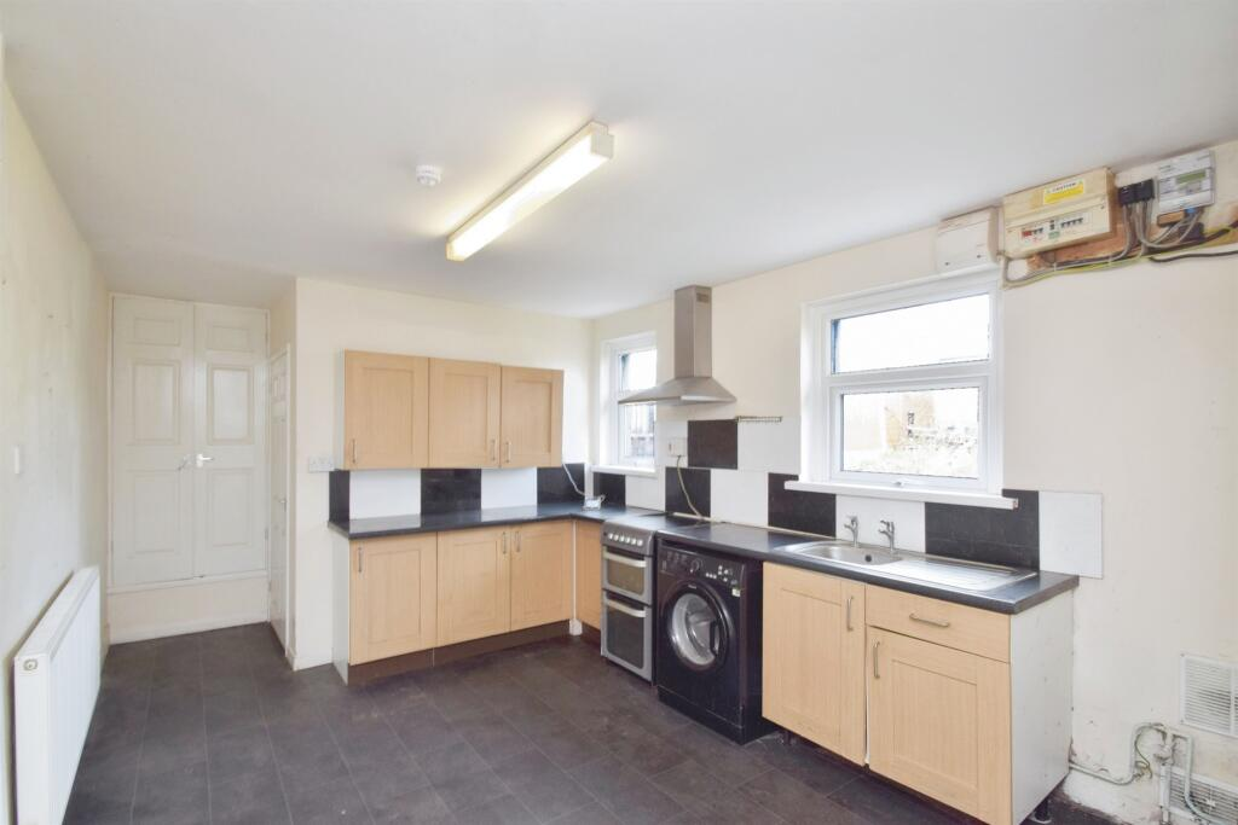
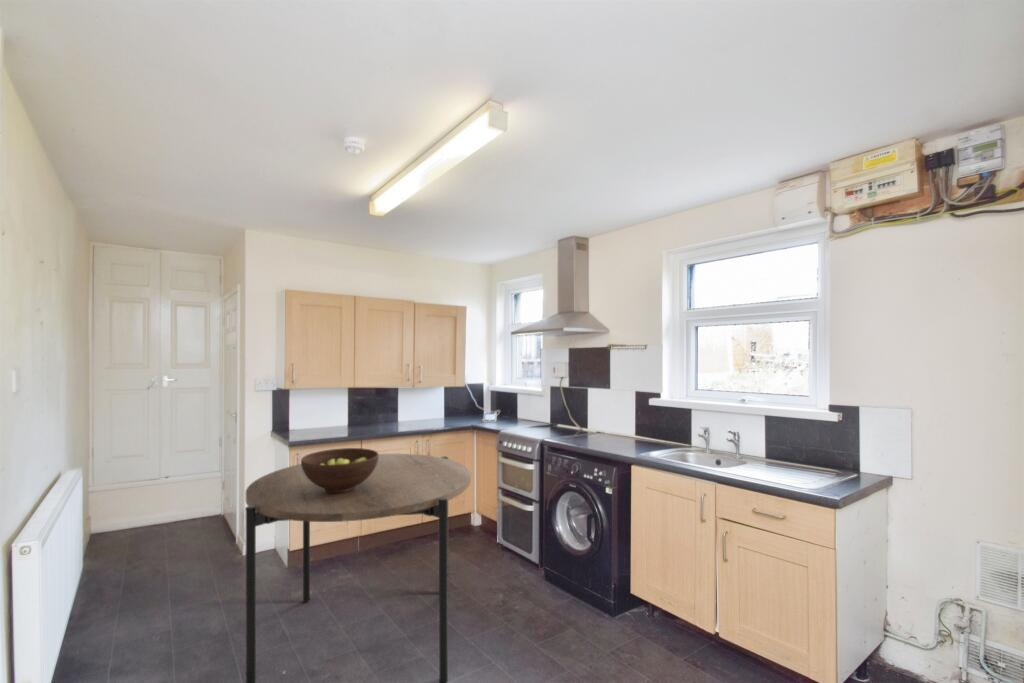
+ dining table [244,453,472,683]
+ fruit bowl [300,447,379,493]
